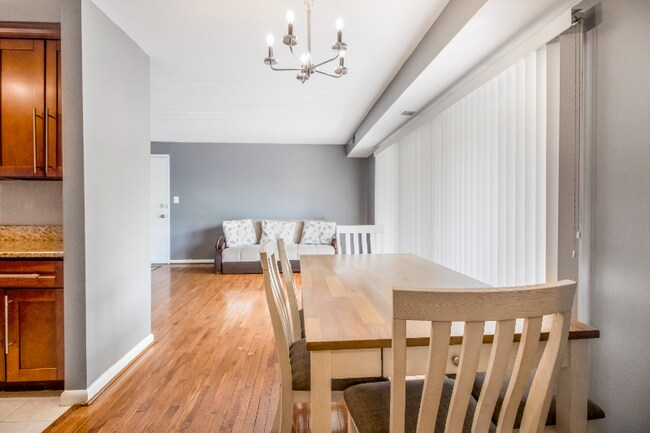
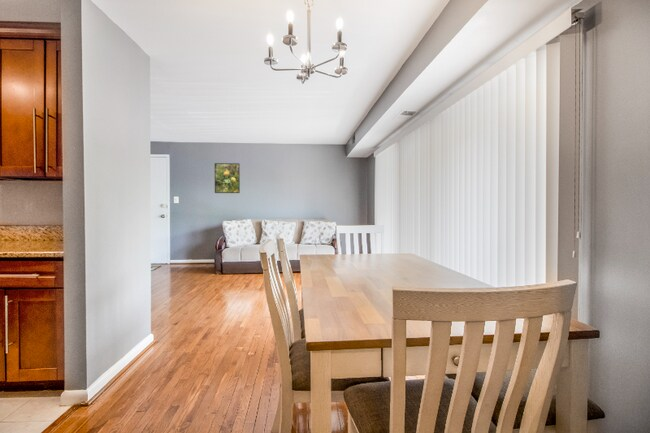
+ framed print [214,162,241,194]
